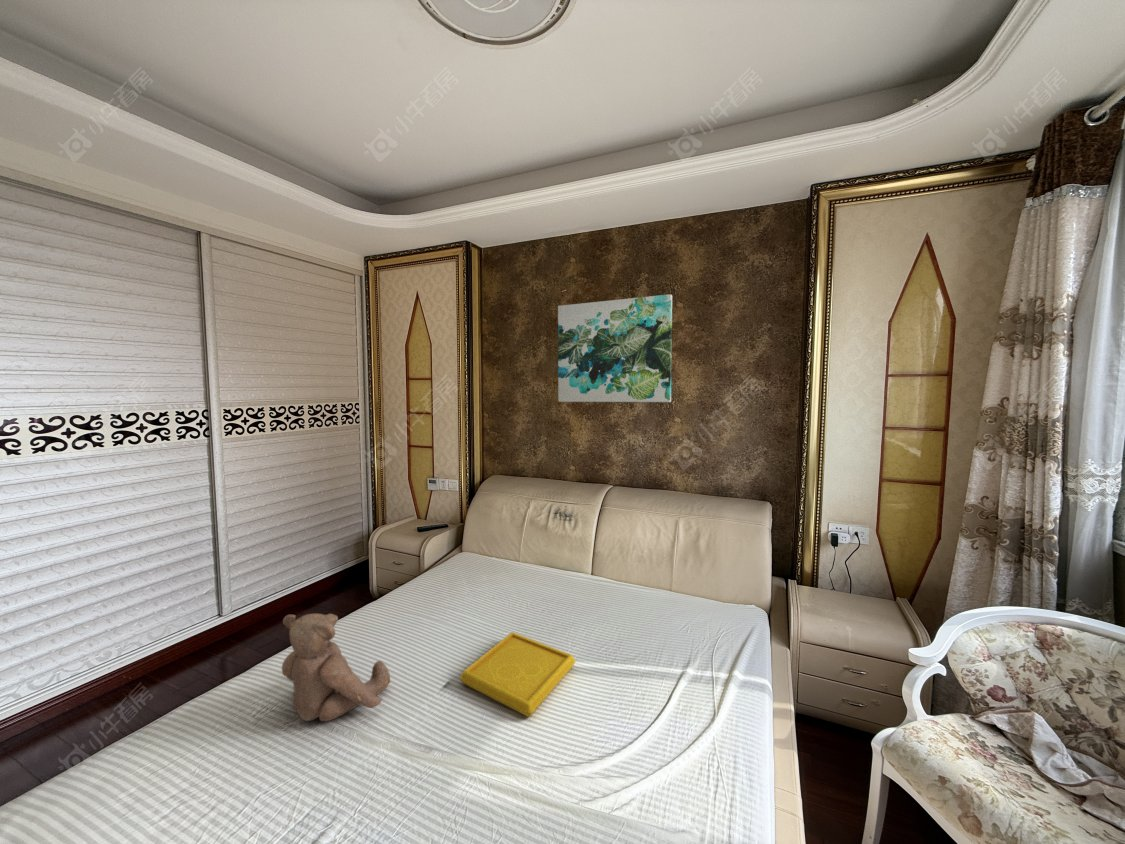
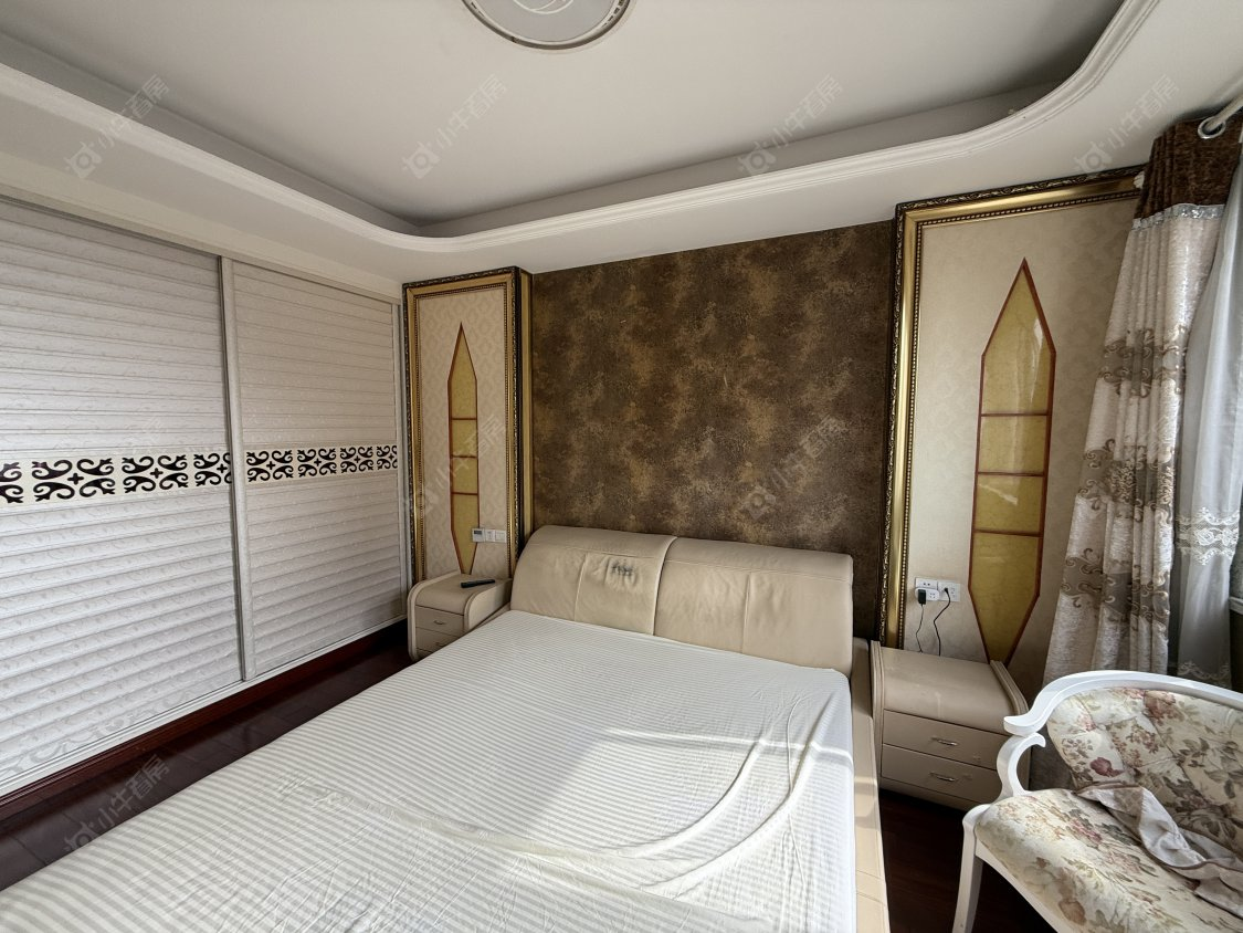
- wall art [557,293,673,403]
- teddy bear [281,613,391,722]
- serving tray [459,631,576,718]
